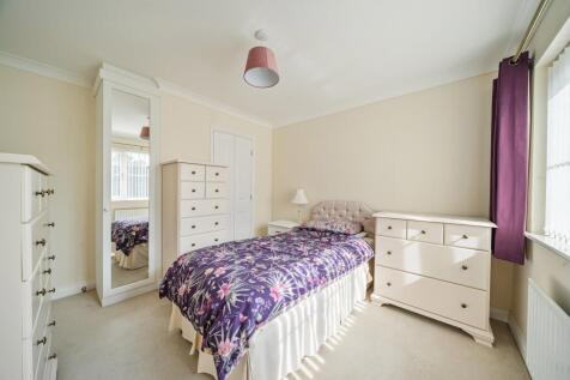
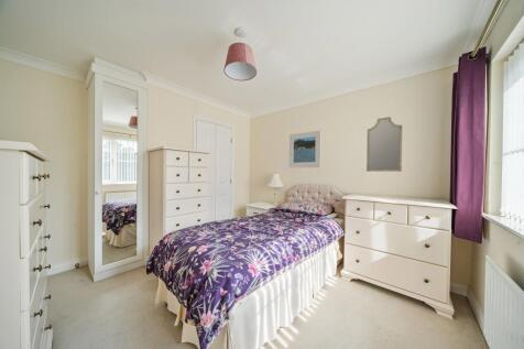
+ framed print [288,130,323,168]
+ home mirror [365,116,403,173]
